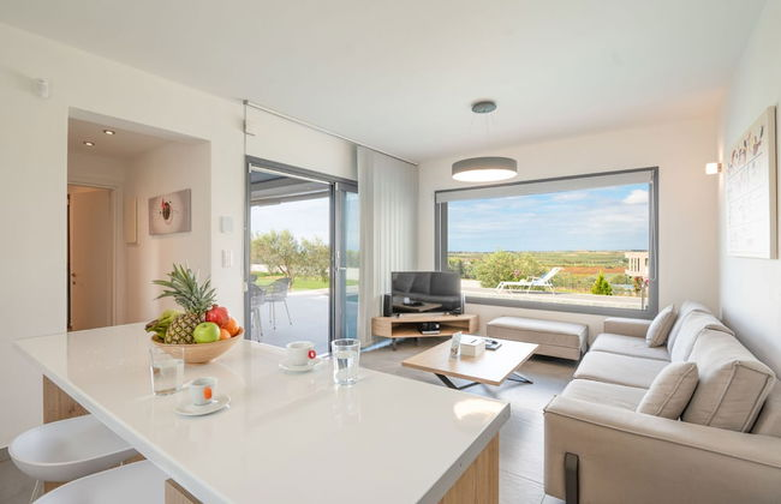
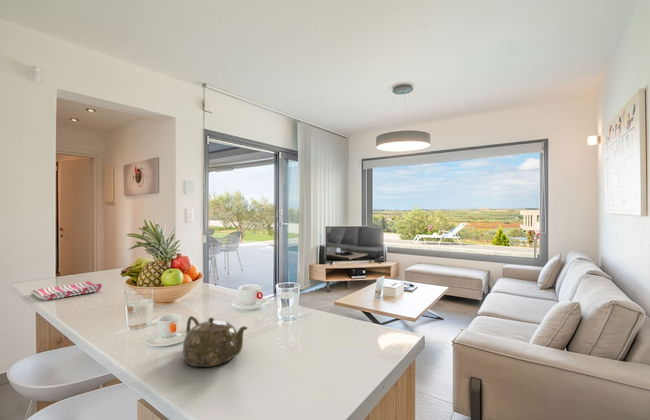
+ dish towel [30,280,103,302]
+ teapot [182,315,248,368]
